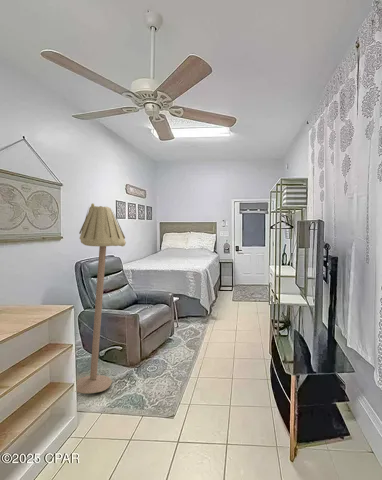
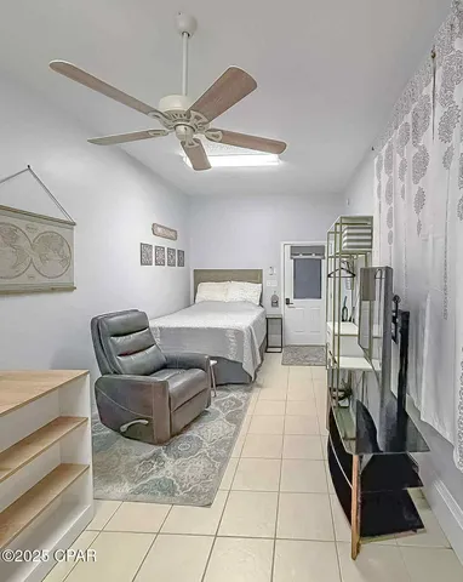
- floor lamp [76,203,127,395]
